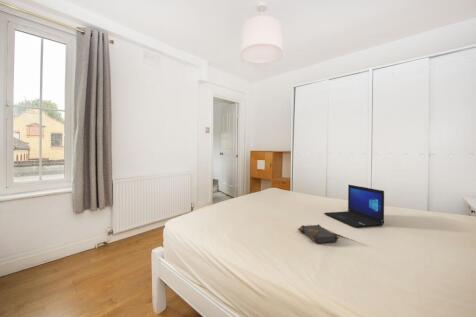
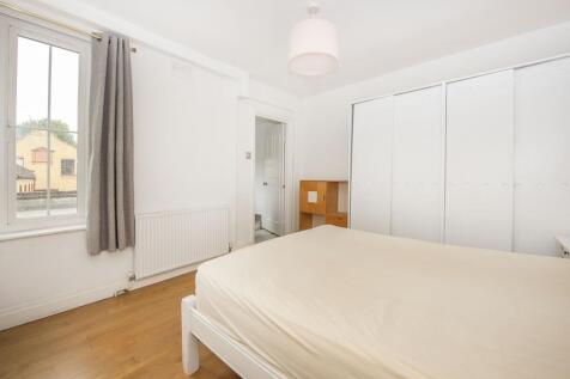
- book [297,223,340,244]
- laptop [323,184,385,228]
